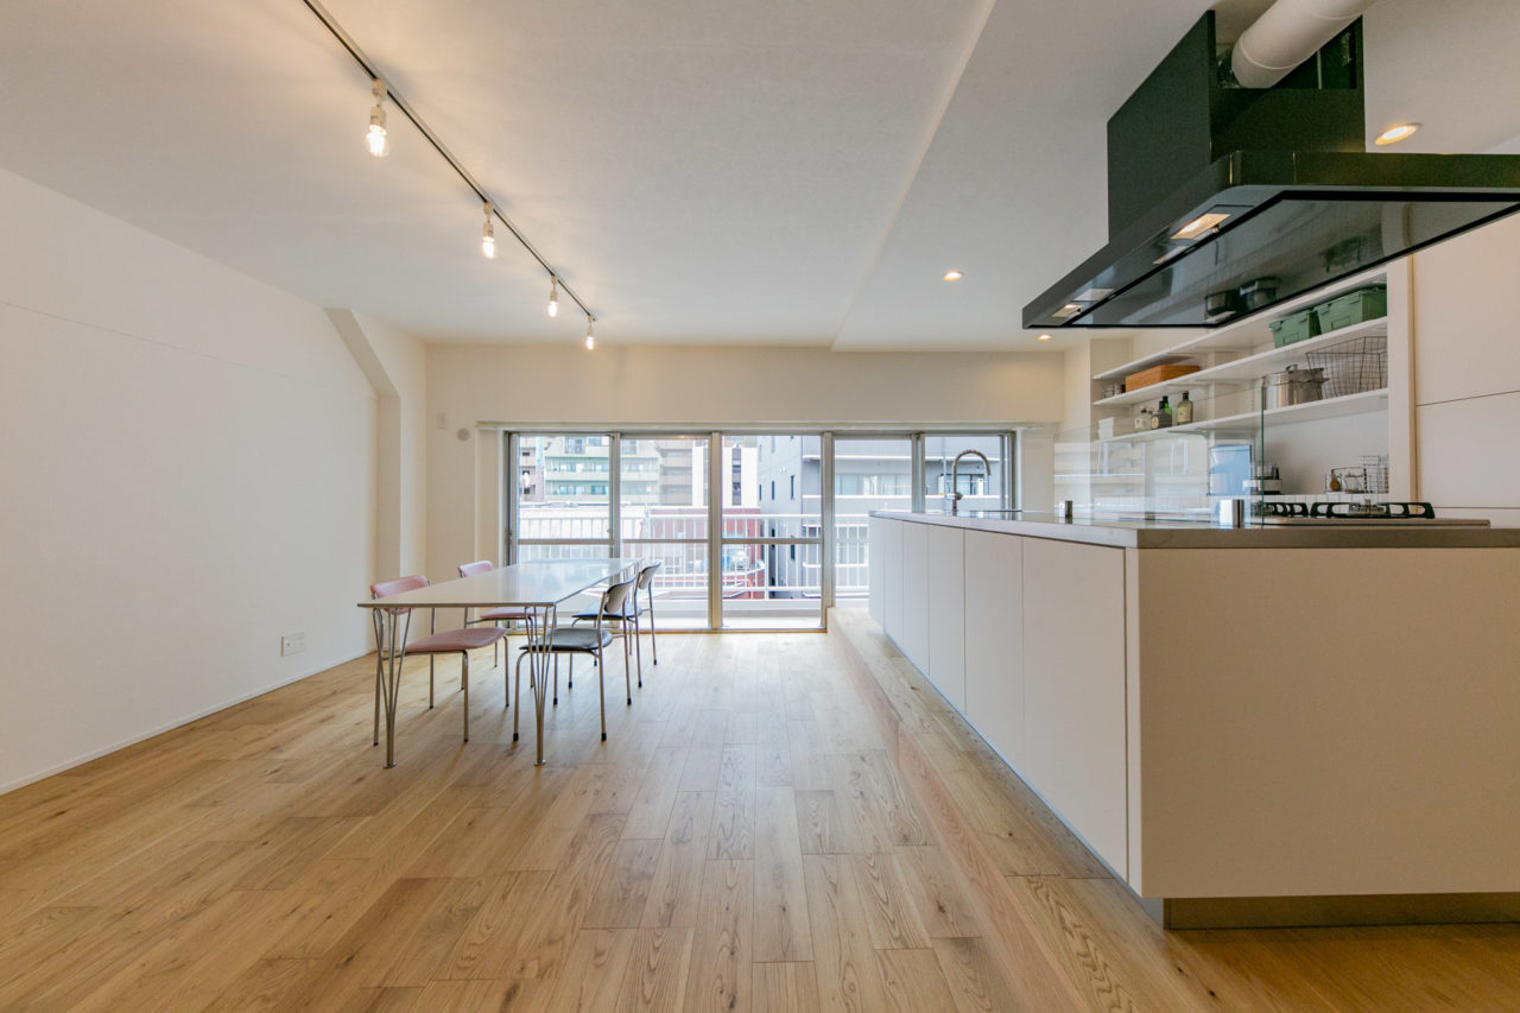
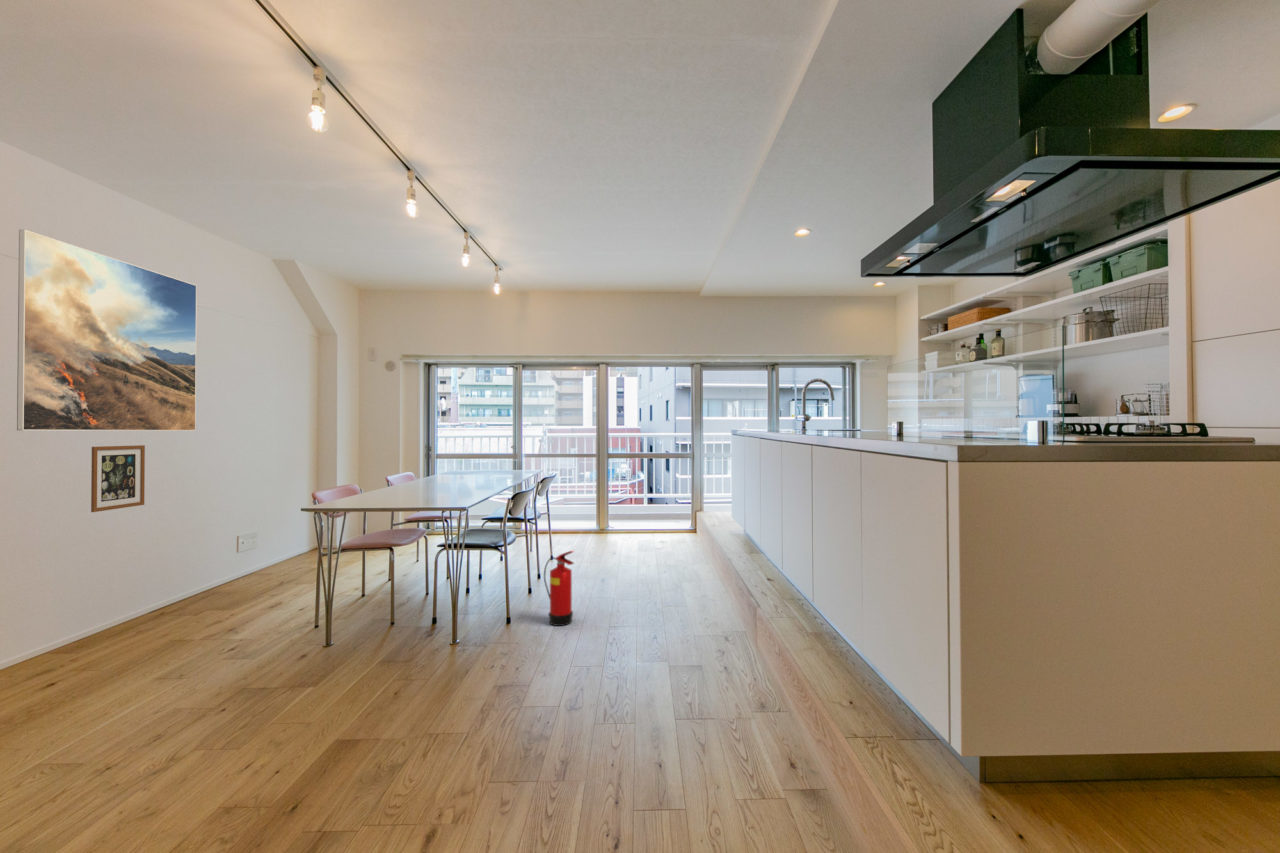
+ fire extinguisher [543,550,575,627]
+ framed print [16,229,198,432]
+ wall art [90,444,146,513]
